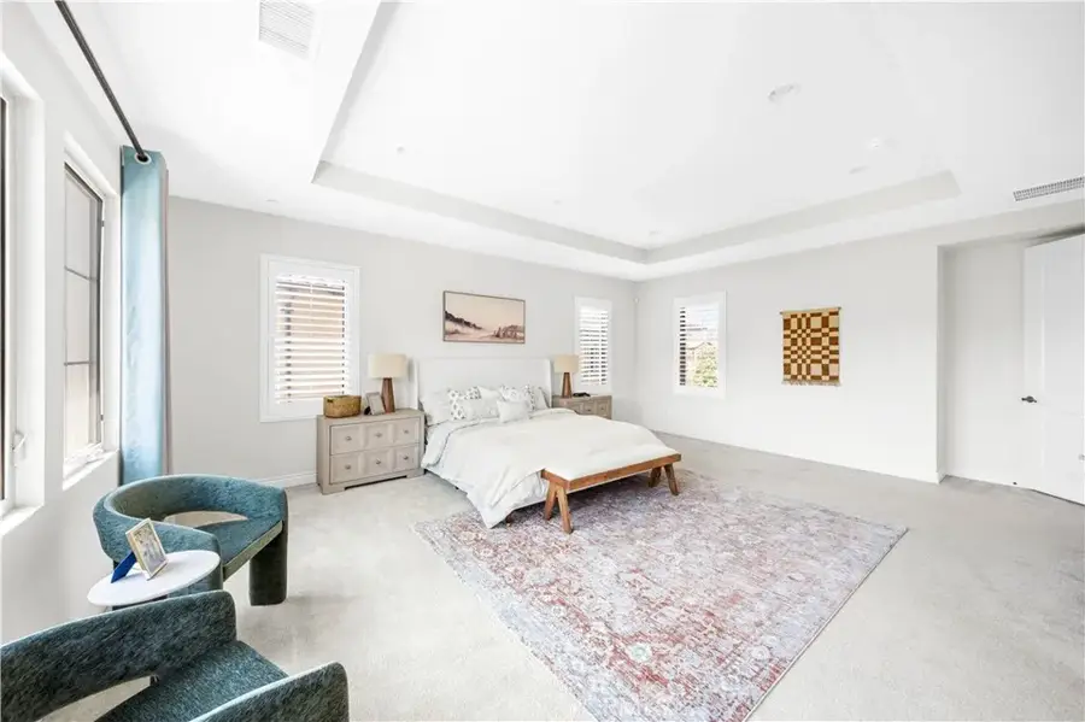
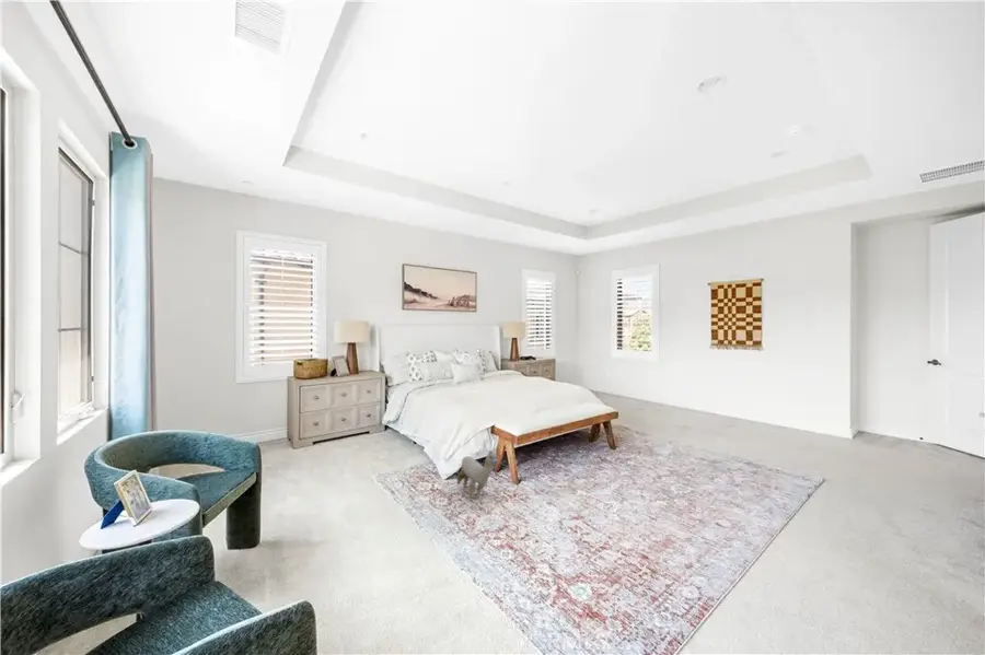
+ plush toy [456,448,499,500]
